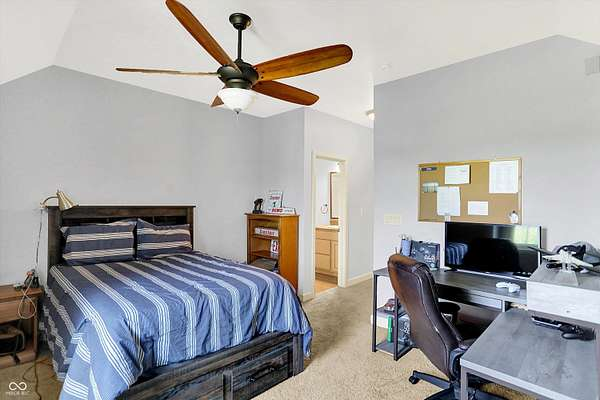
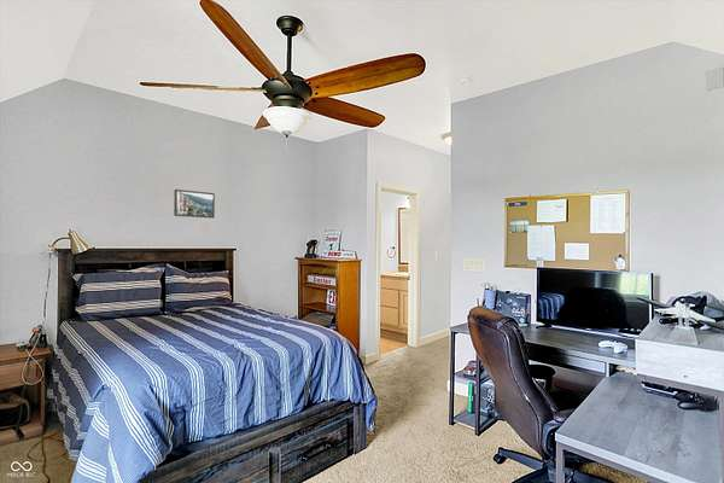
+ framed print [173,188,216,220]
